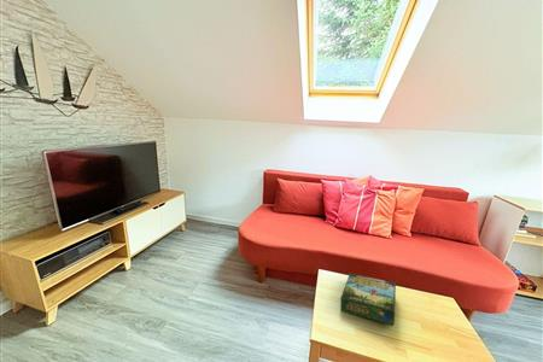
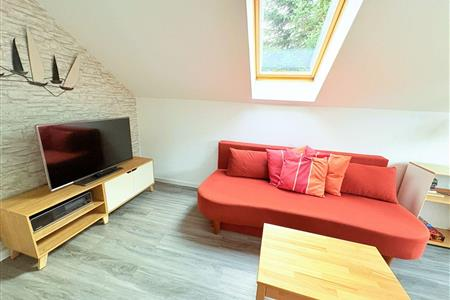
- board game [339,273,397,327]
